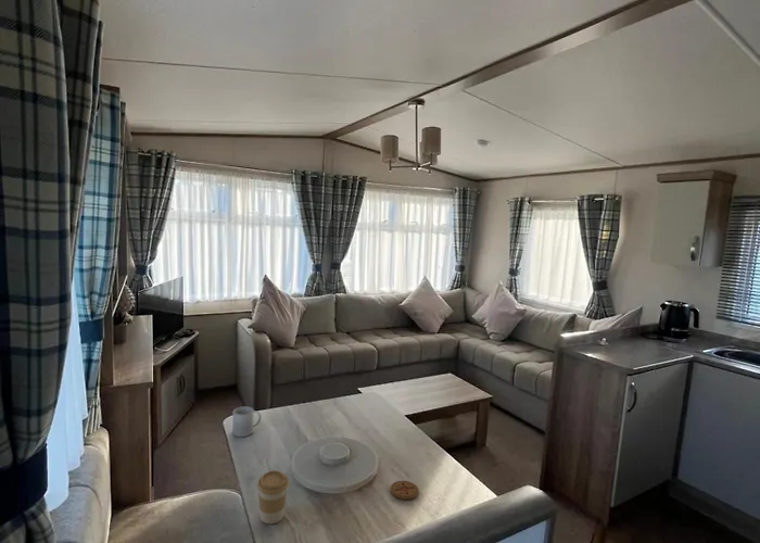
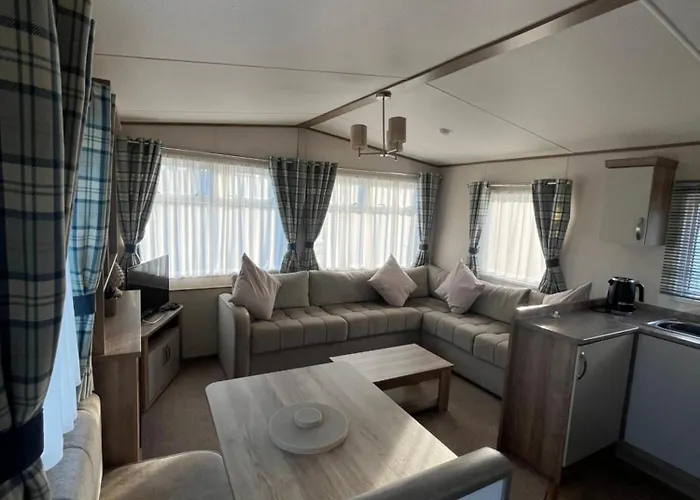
- coffee cup [256,469,290,525]
- mug [231,405,262,438]
- coaster [389,480,420,501]
